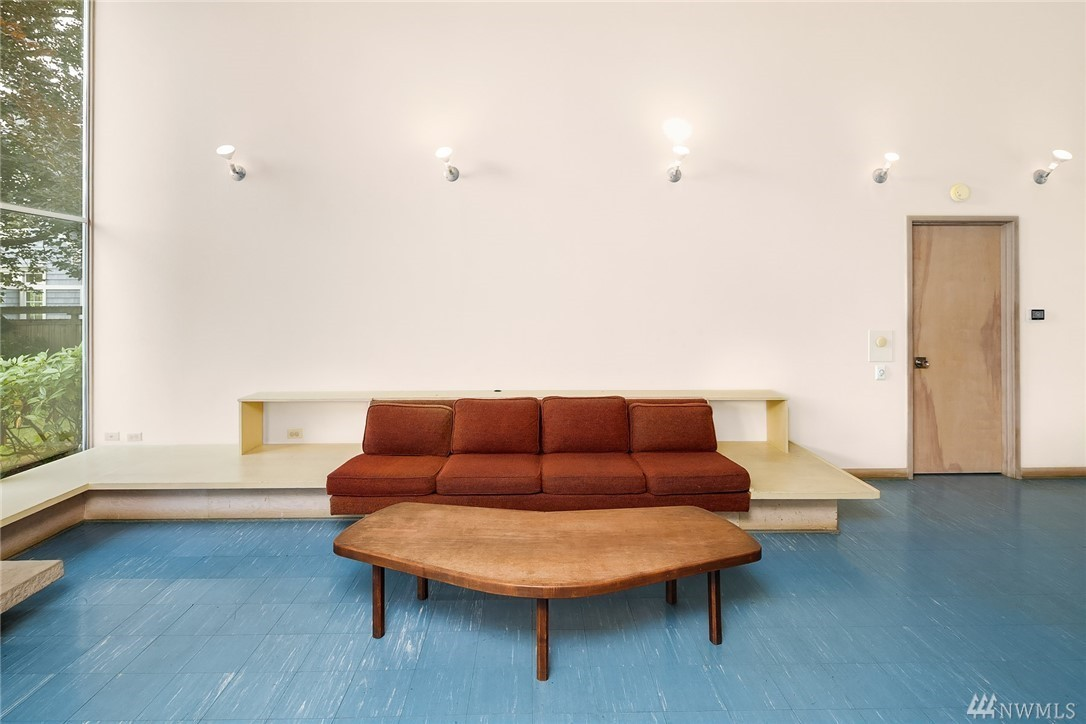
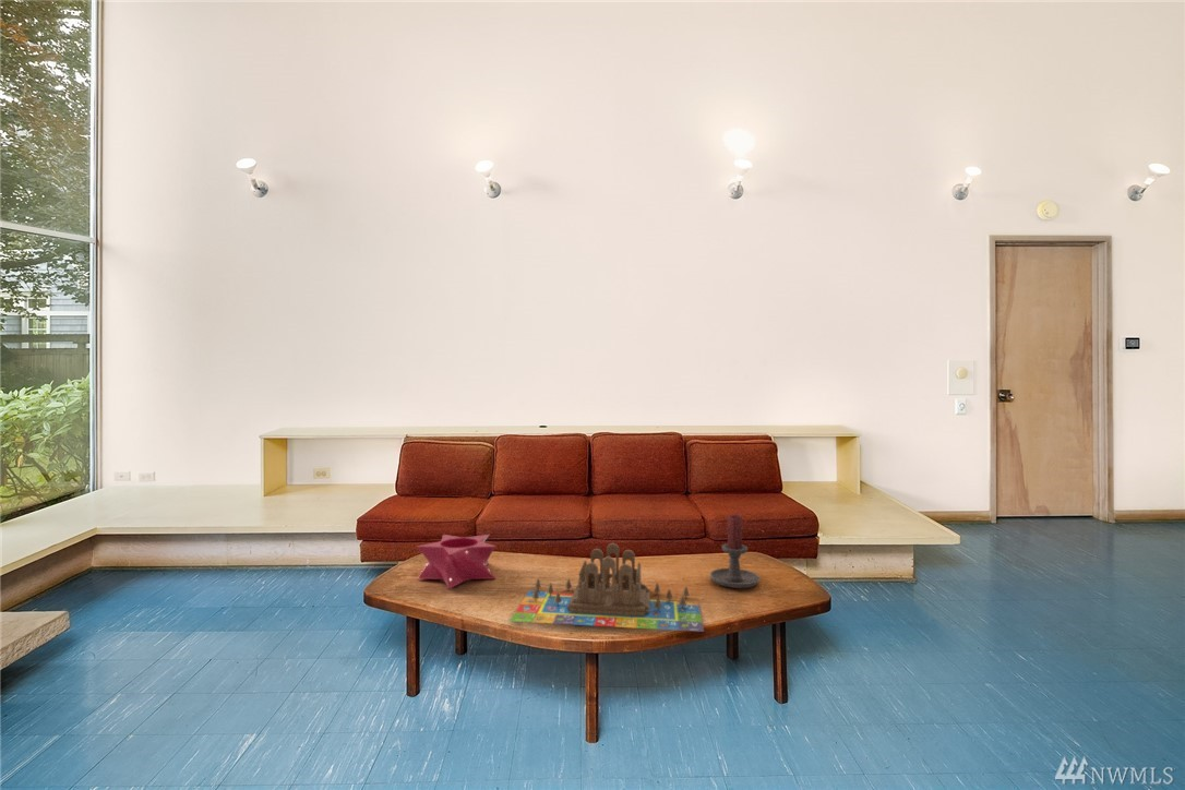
+ candle holder [709,513,761,589]
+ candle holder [416,534,496,590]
+ board game [508,542,705,633]
